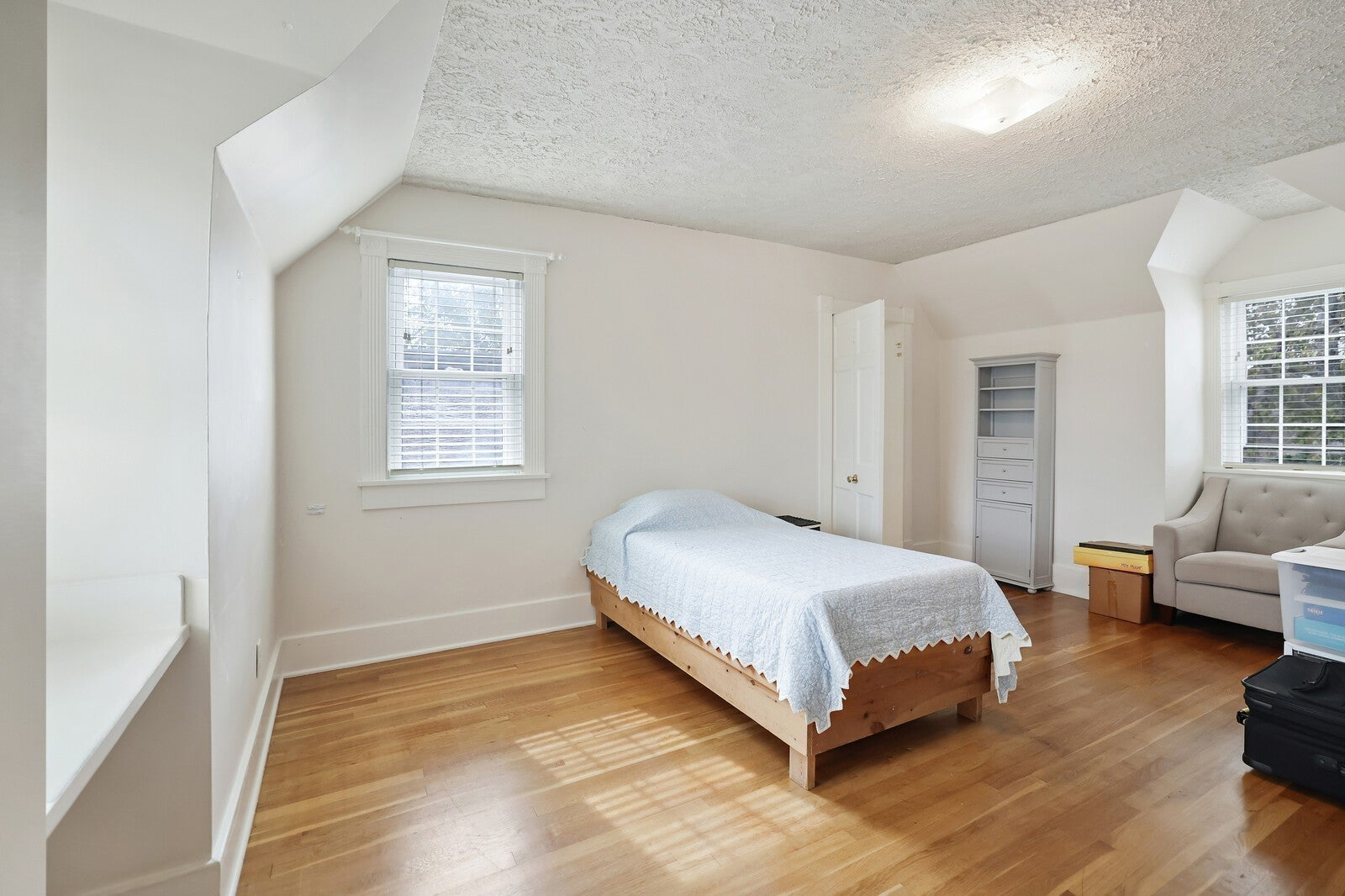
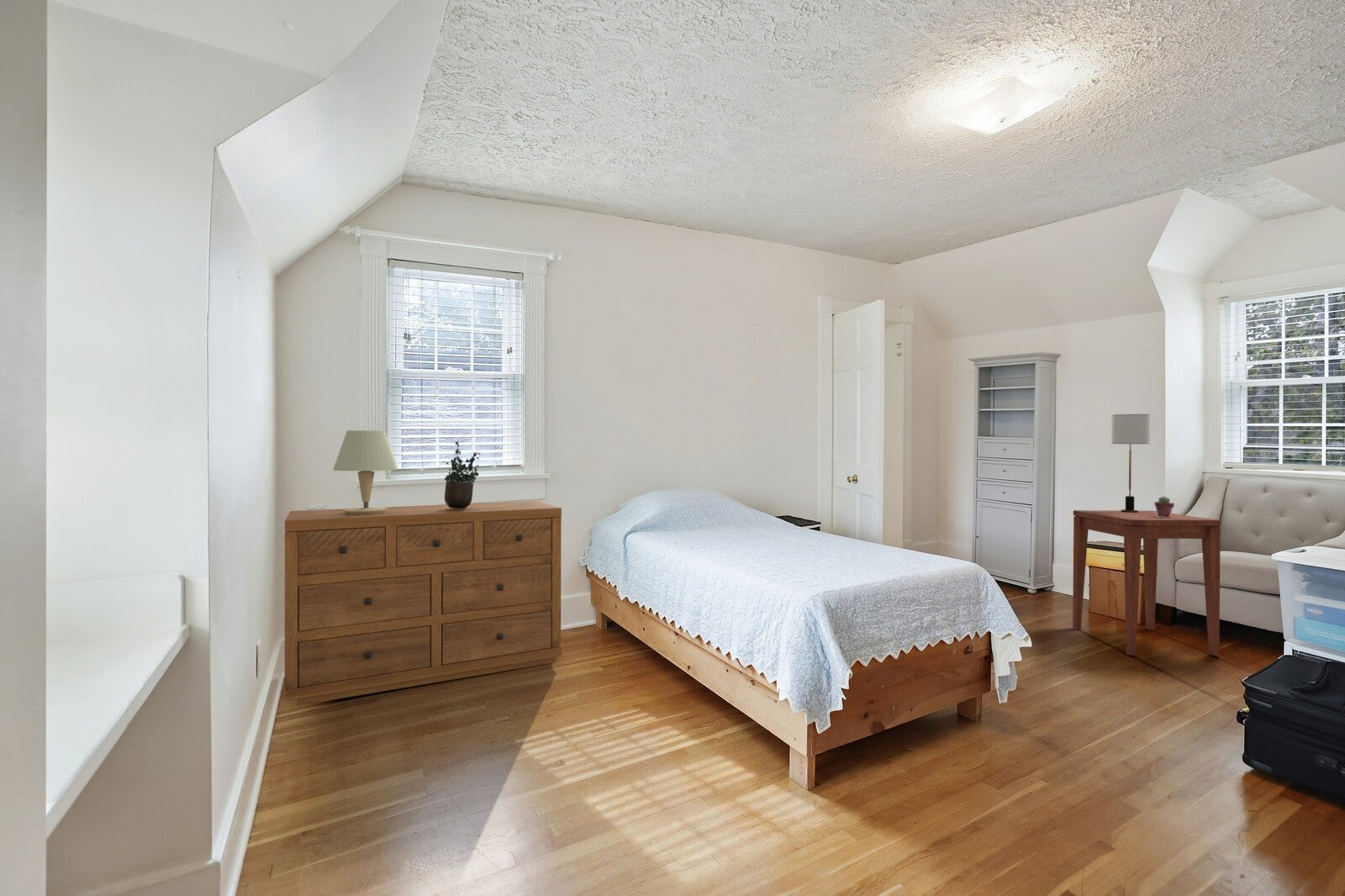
+ side table [1072,509,1222,656]
+ potted plant [444,441,481,509]
+ table lamp [332,430,398,514]
+ potted succulent [1153,495,1175,518]
+ table lamp [1110,414,1151,513]
+ dresser [283,500,562,706]
